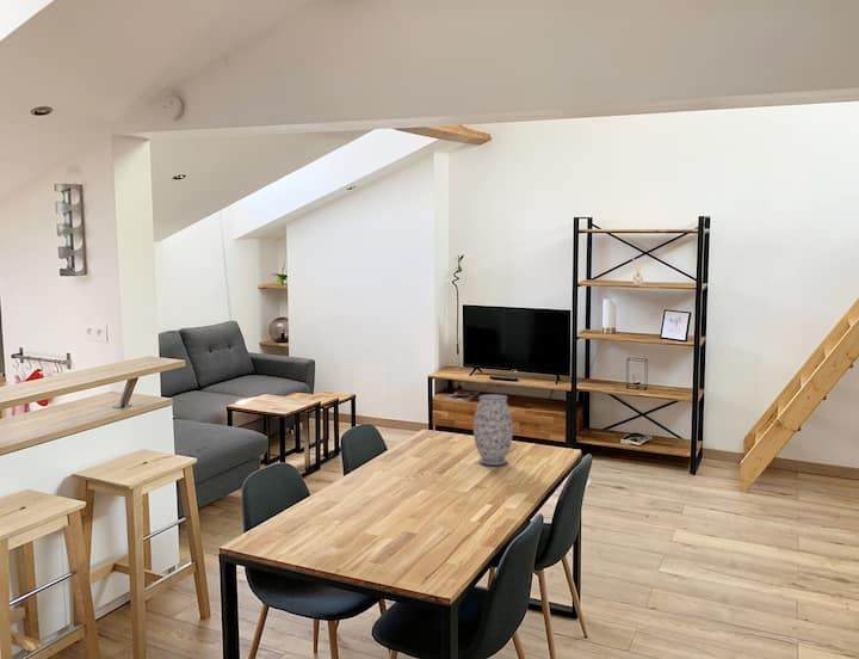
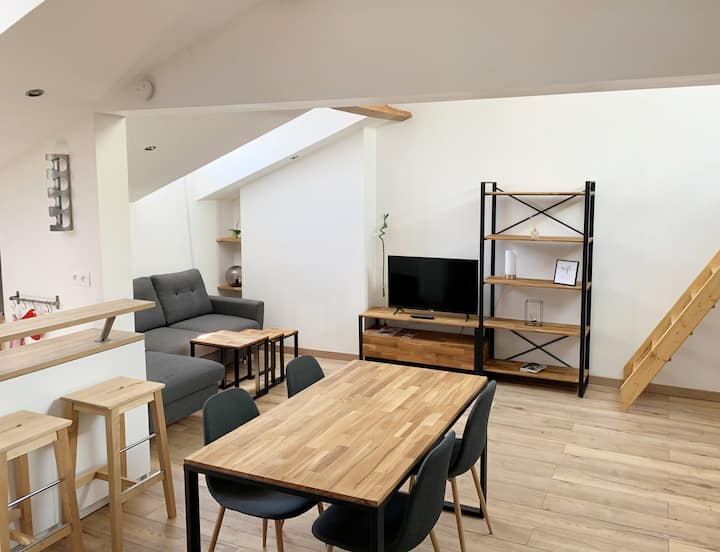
- vase [472,393,514,467]
